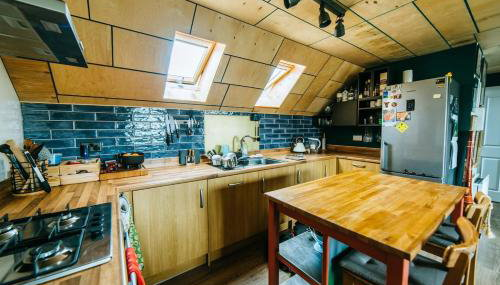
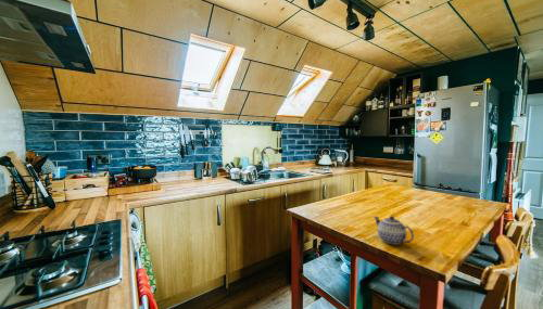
+ teapot [372,215,415,246]
